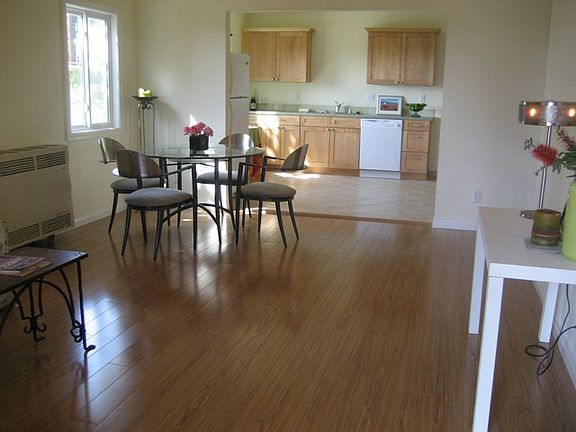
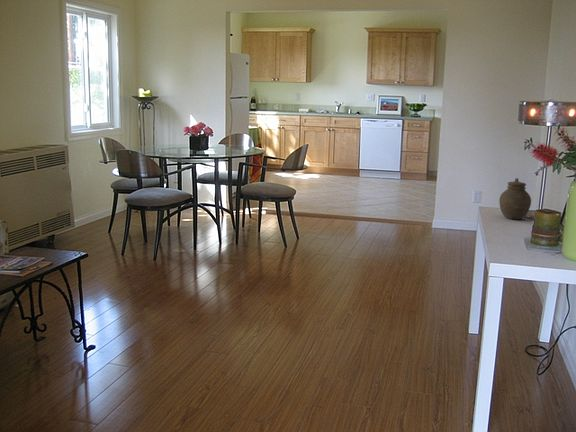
+ jar [498,177,532,220]
